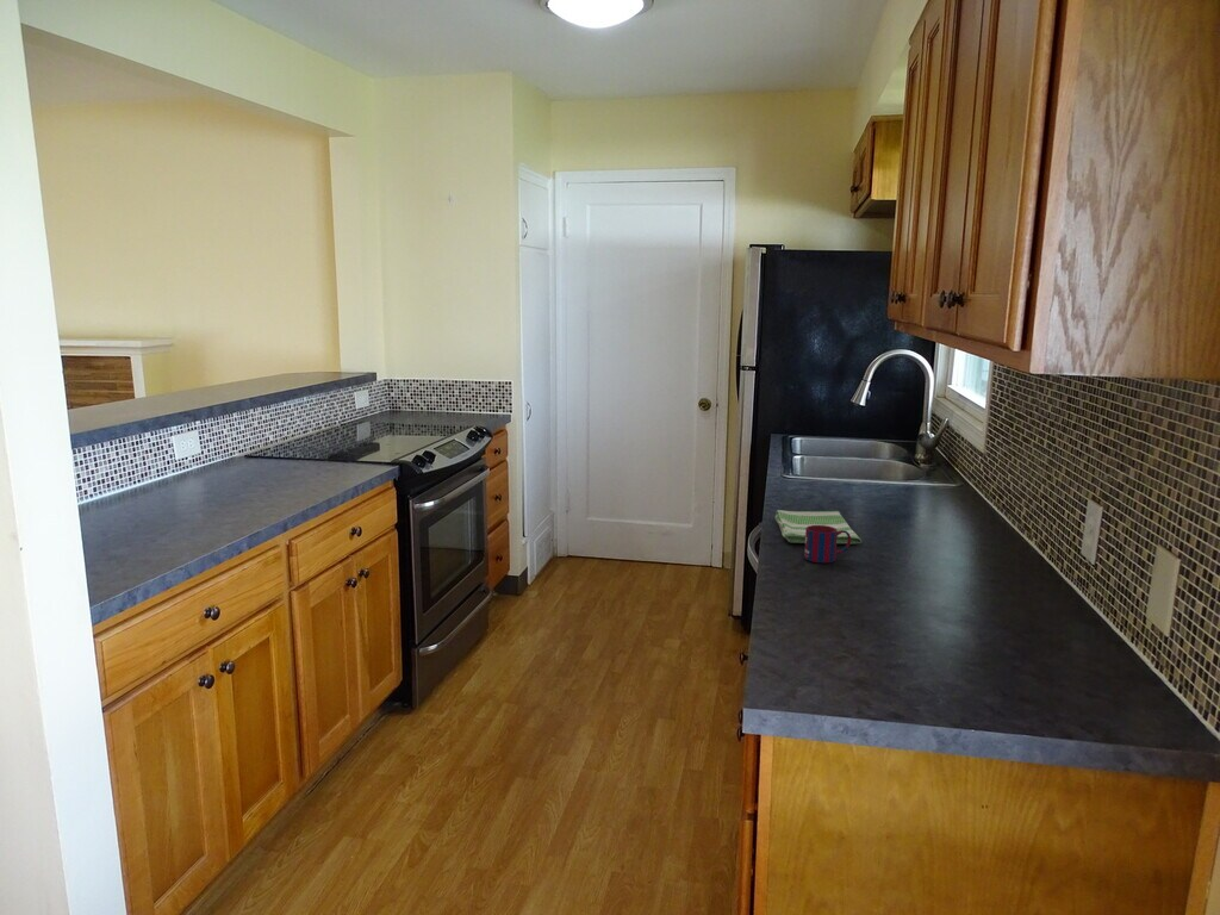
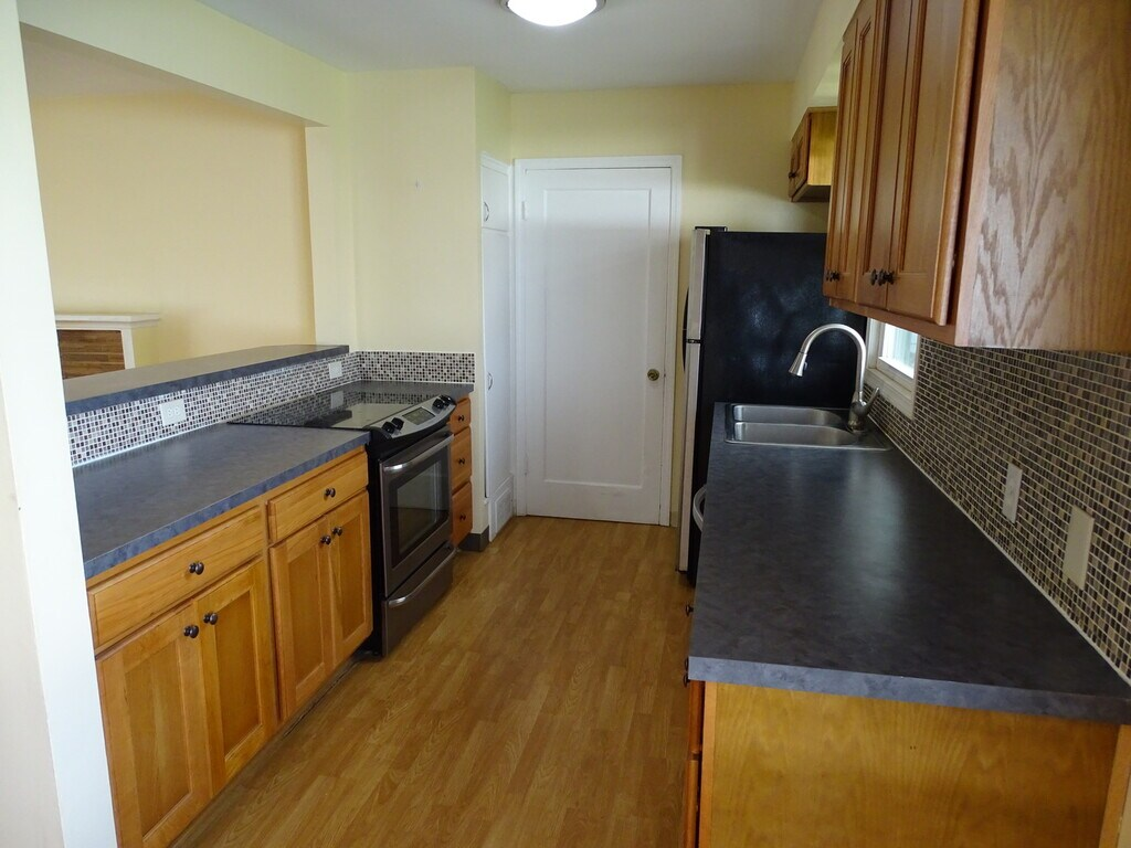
- mug [803,525,852,564]
- dish towel [774,509,863,544]
